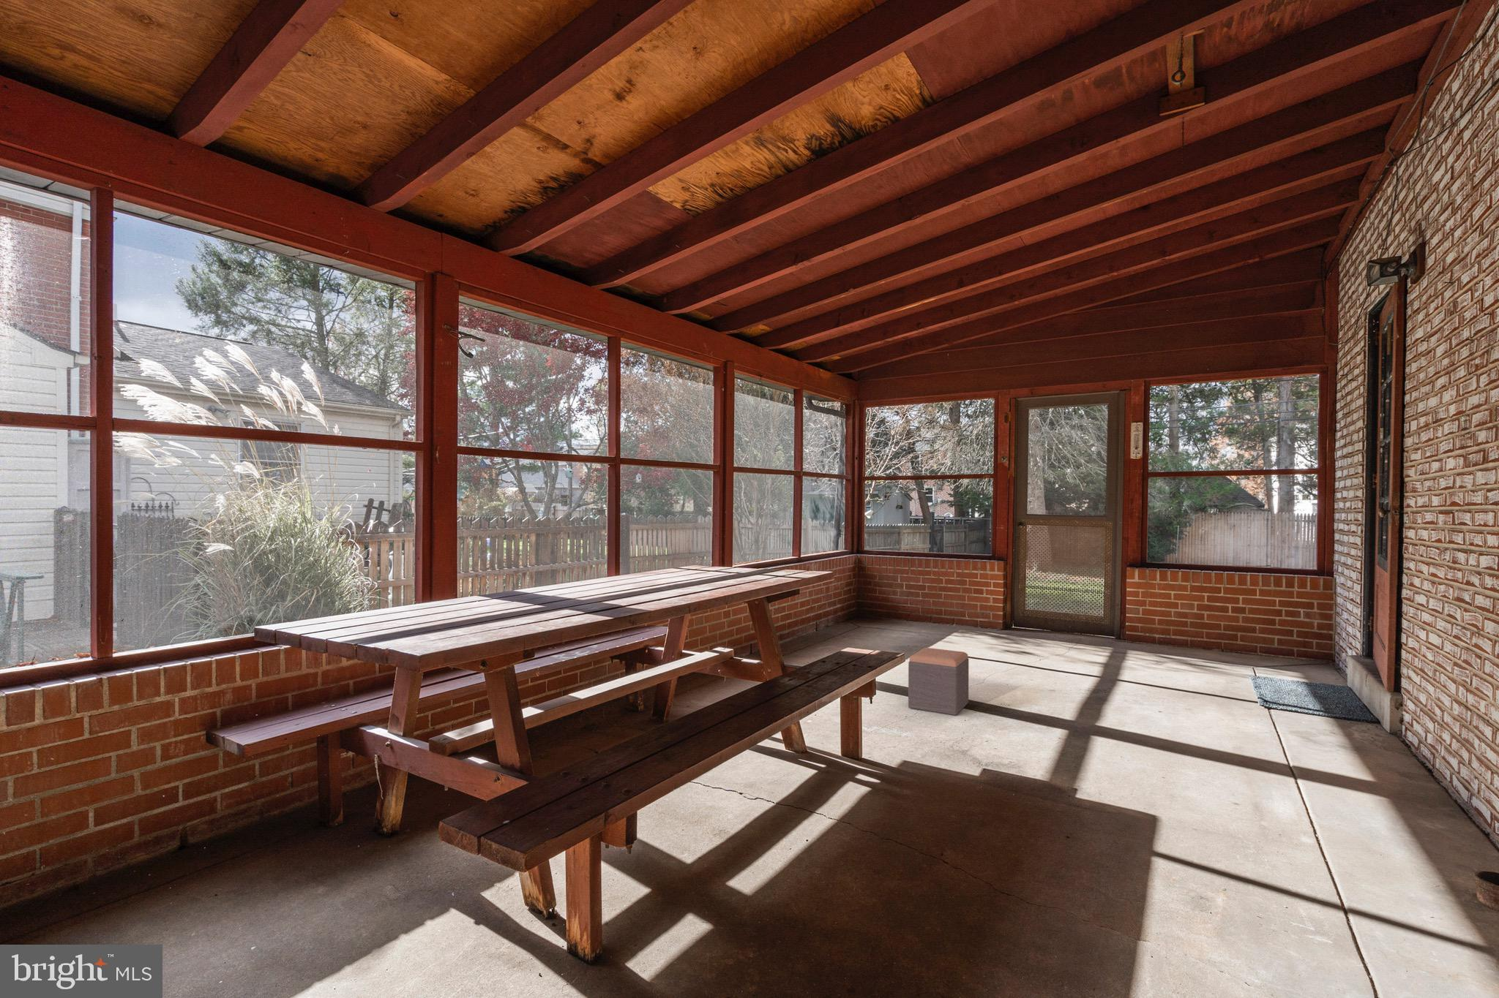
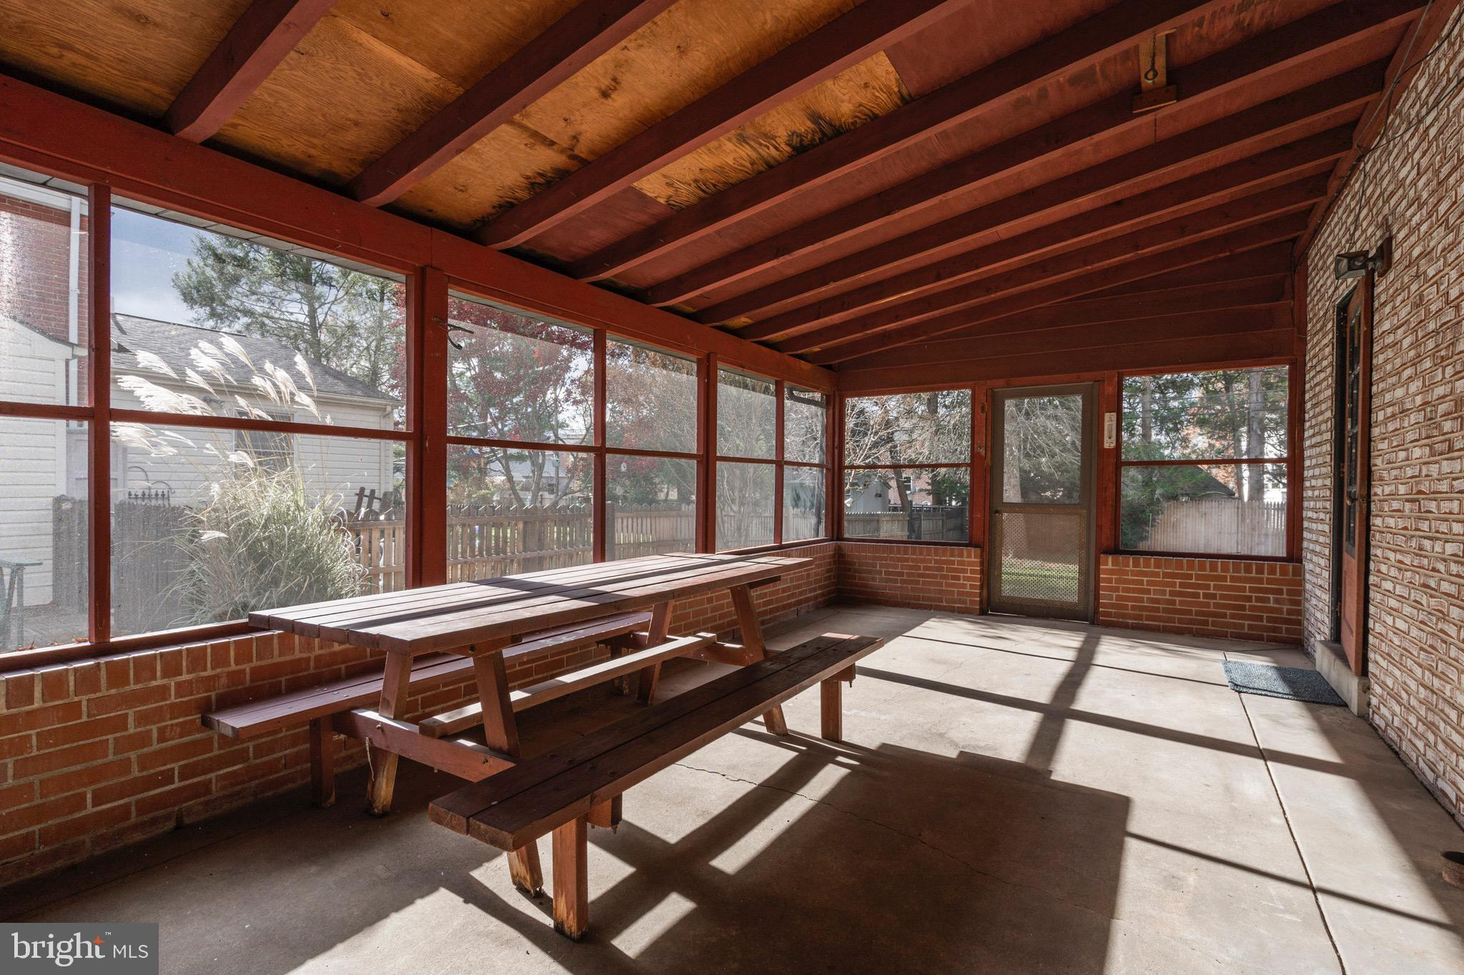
- footstool [907,647,970,716]
